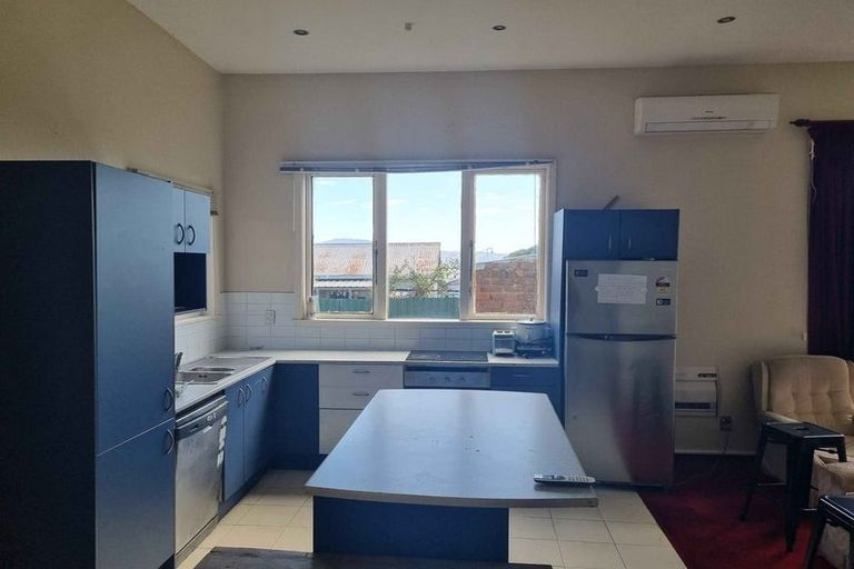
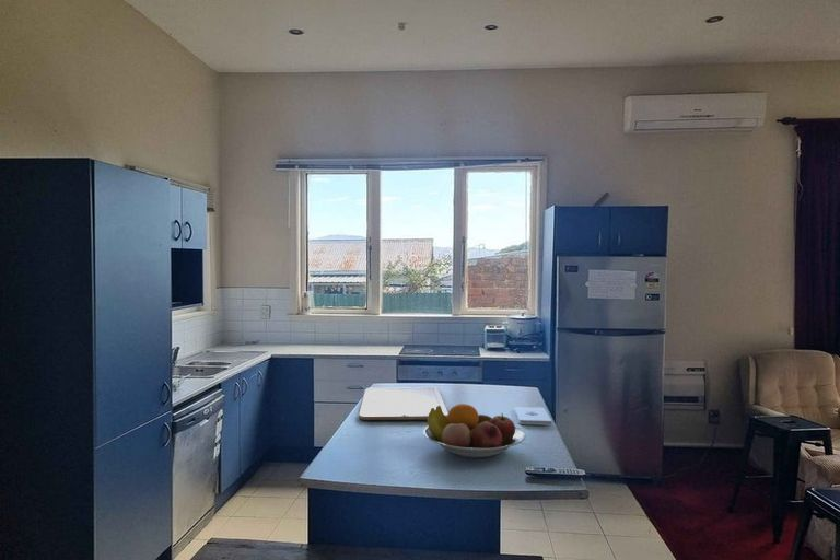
+ notepad [514,406,552,427]
+ fruit bowl [423,402,527,459]
+ chopping board [358,386,448,421]
